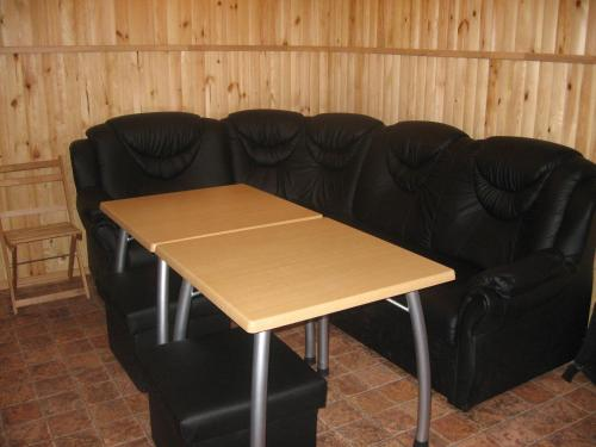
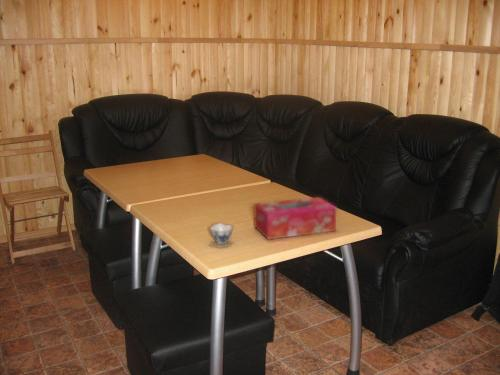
+ chinaware [209,222,234,245]
+ tissue box [253,196,337,240]
